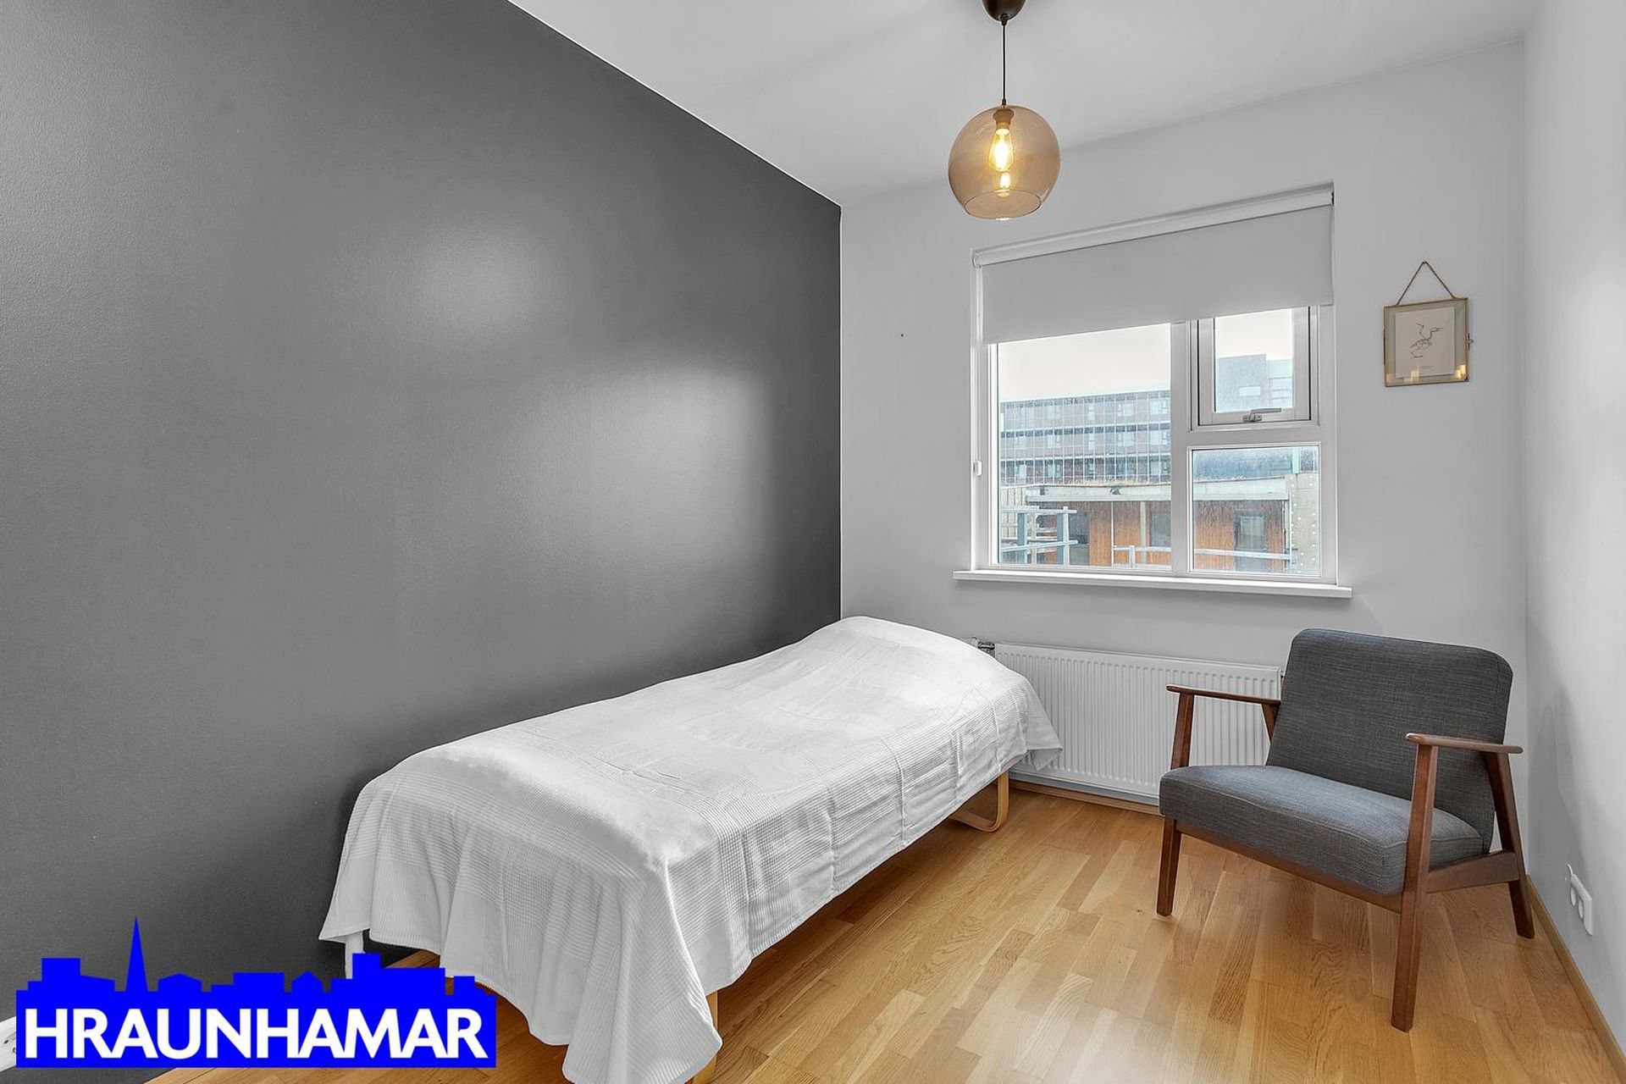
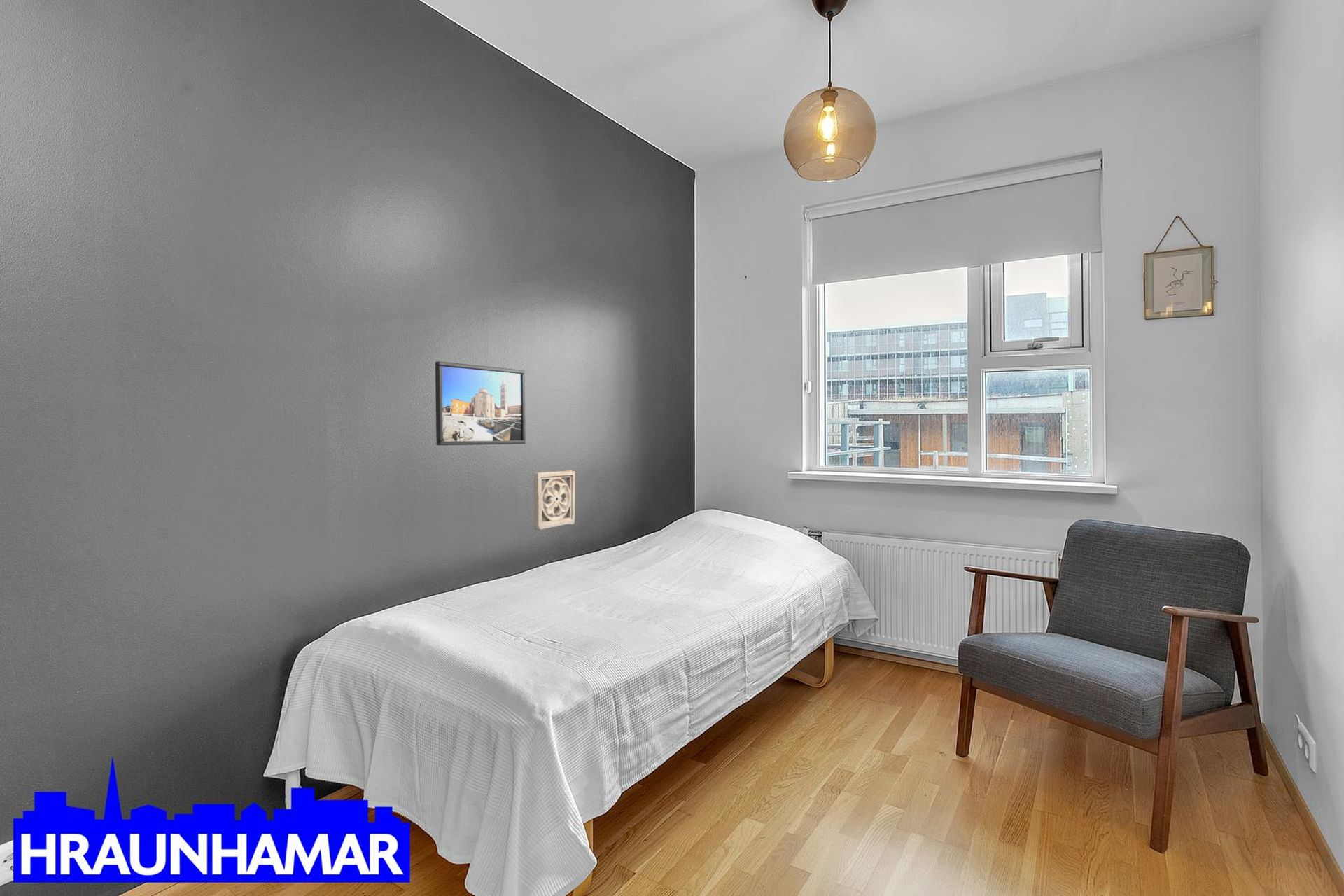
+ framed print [435,360,526,446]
+ wall ornament [533,470,576,531]
